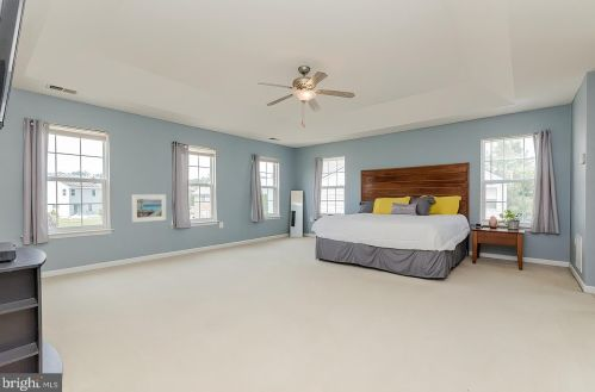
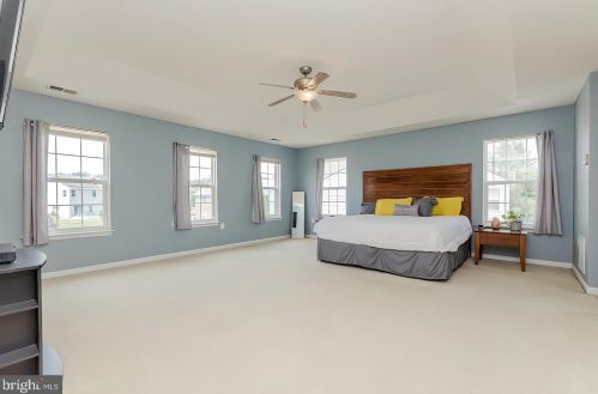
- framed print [131,193,167,224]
